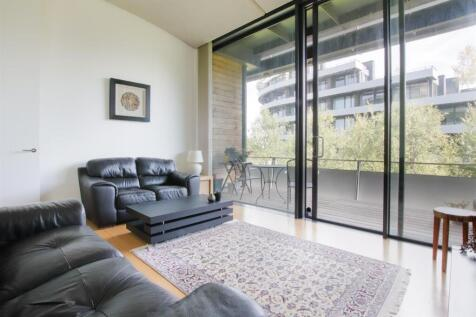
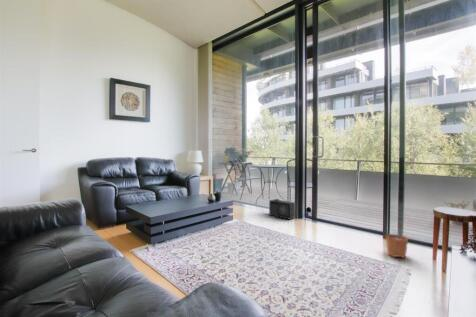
+ plant pot [384,226,409,259]
+ speaker [268,198,296,221]
